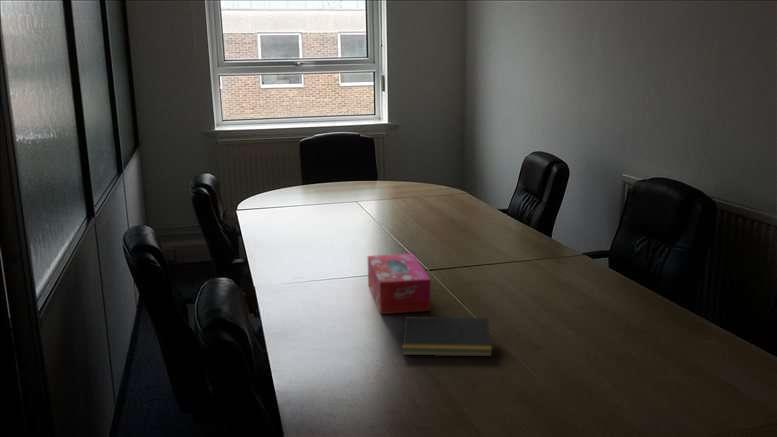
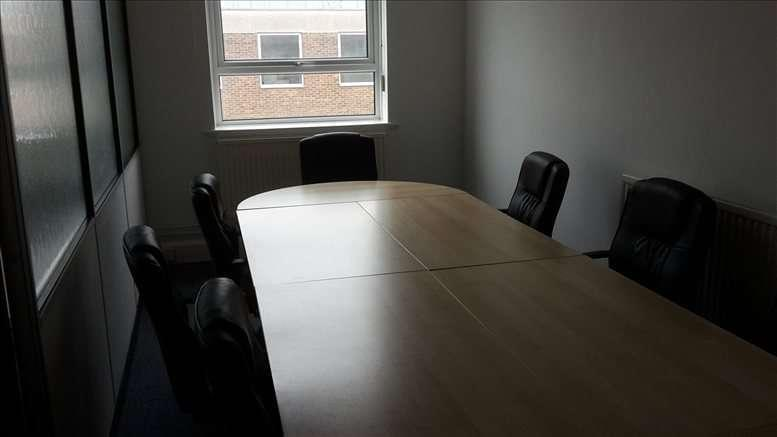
- notepad [401,315,493,358]
- tissue box [367,253,431,315]
